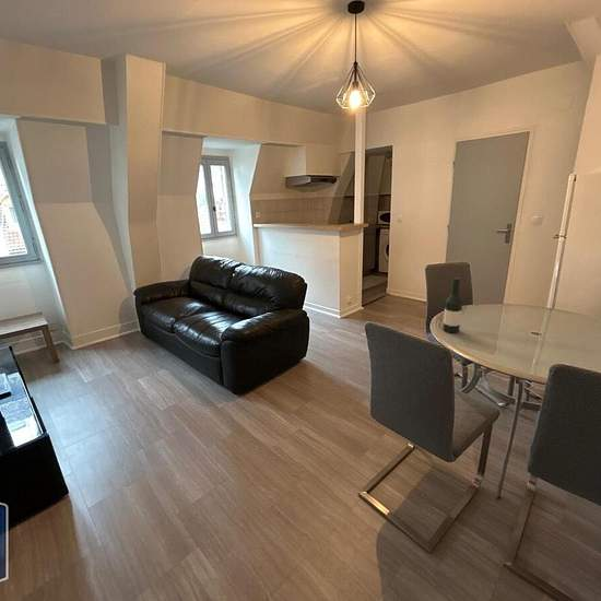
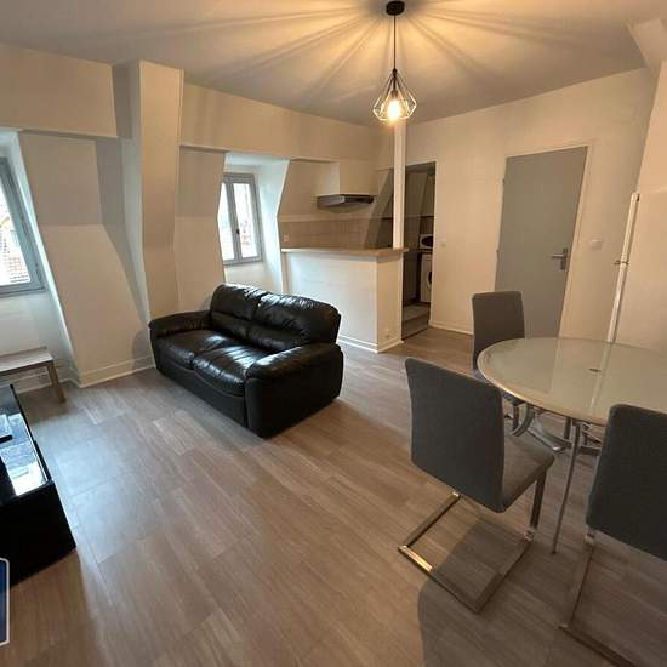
- wine bottle [441,276,463,334]
